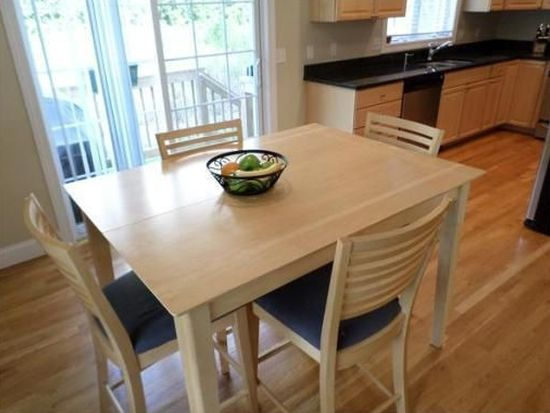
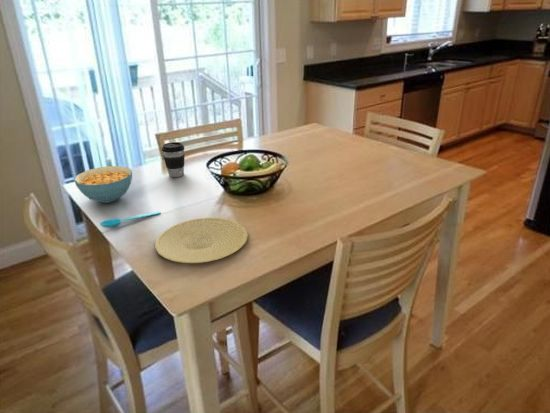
+ cereal bowl [73,165,133,204]
+ coffee cup [161,141,186,178]
+ plate [154,217,249,264]
+ spoon [99,210,162,228]
